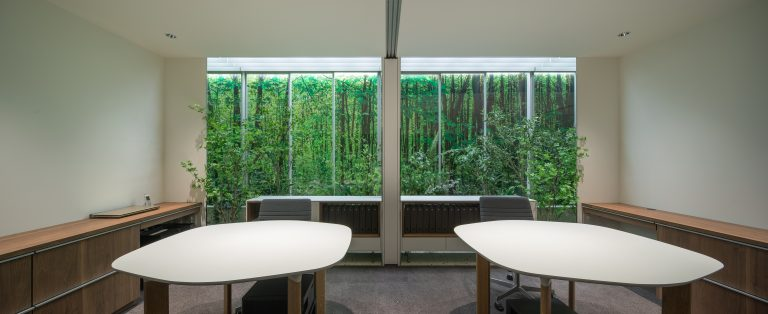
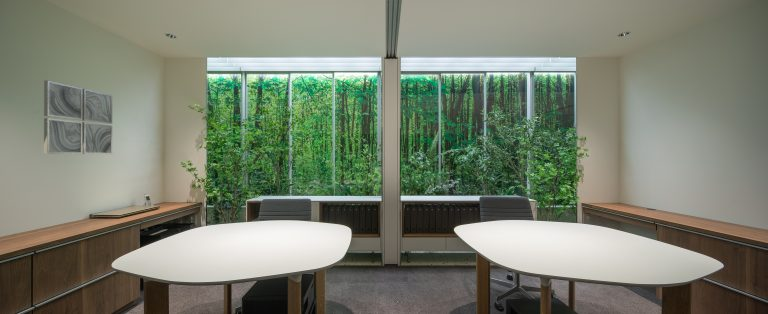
+ wall art [43,79,113,155]
